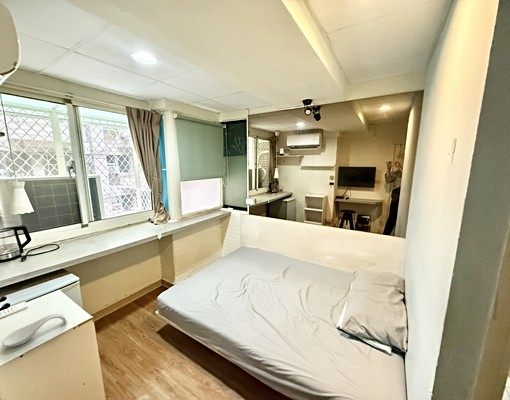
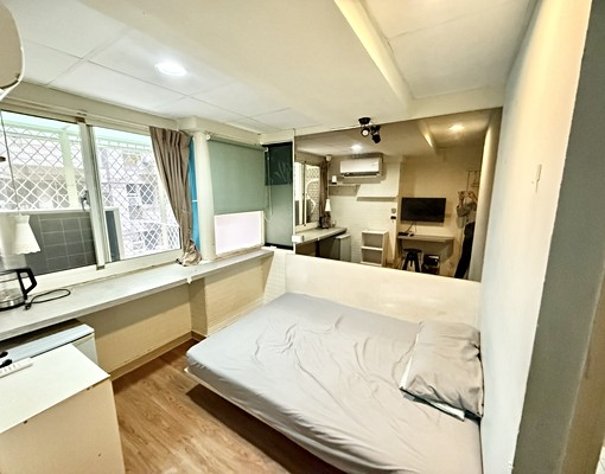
- spoon rest [1,313,68,348]
